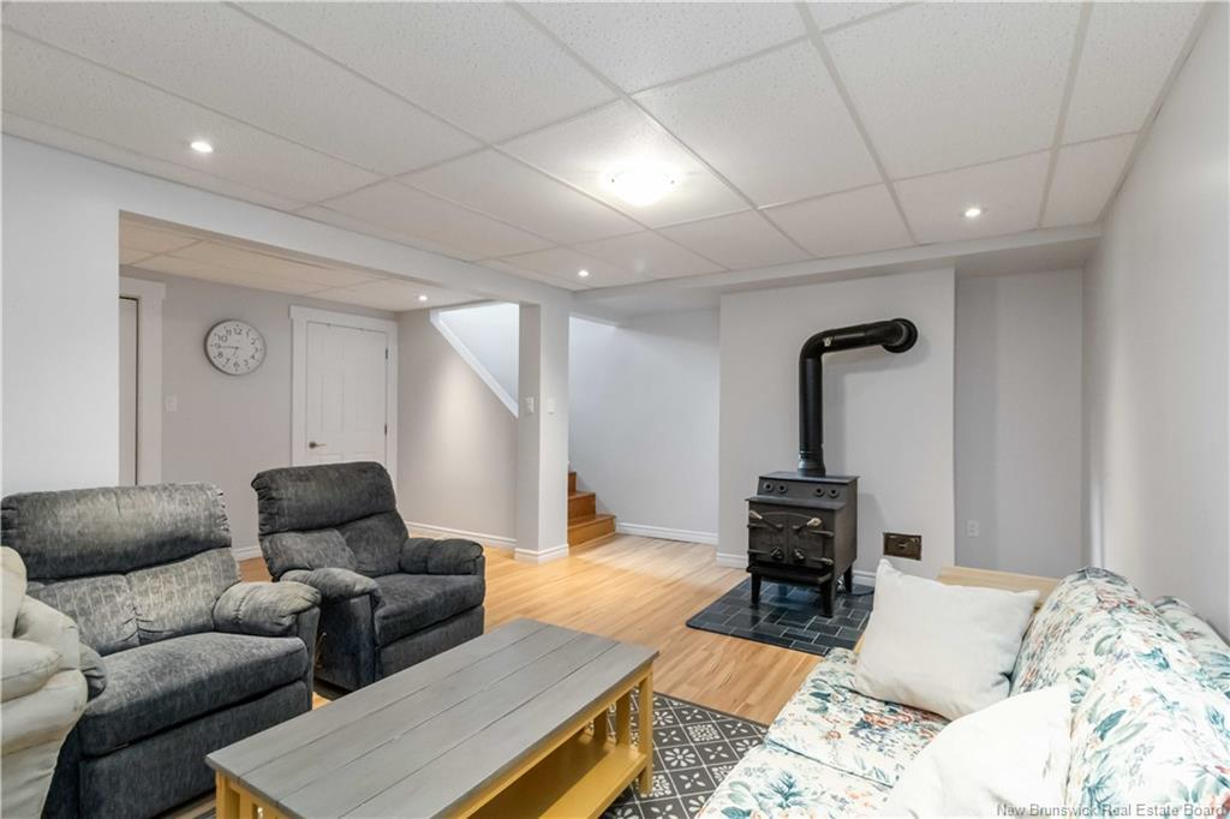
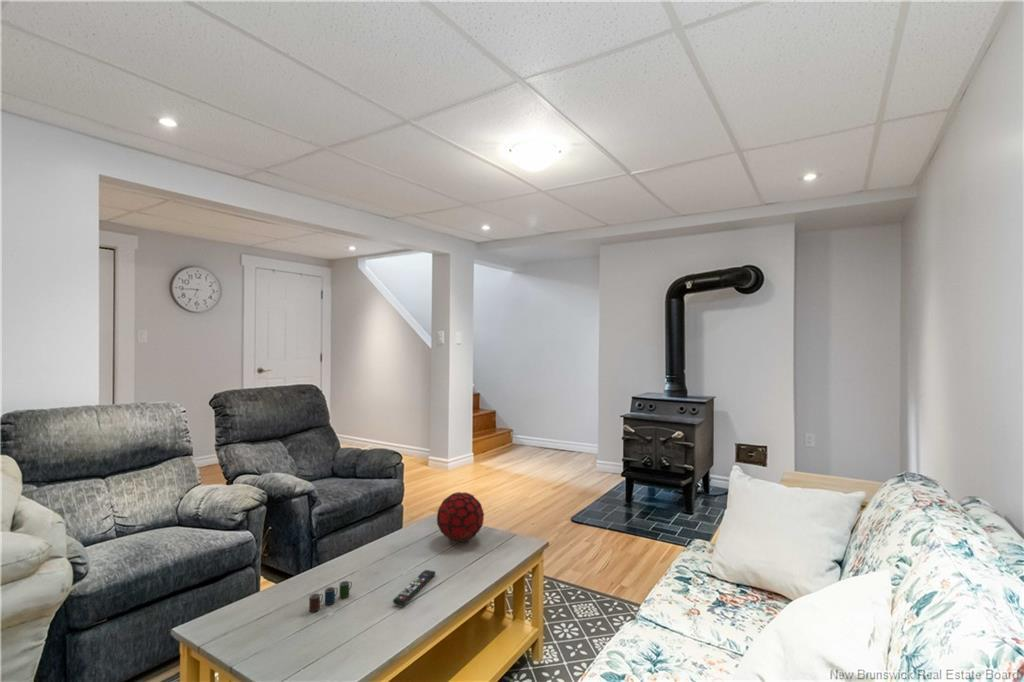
+ decorative orb [436,491,485,543]
+ remote control [392,569,437,606]
+ cup [308,580,353,613]
